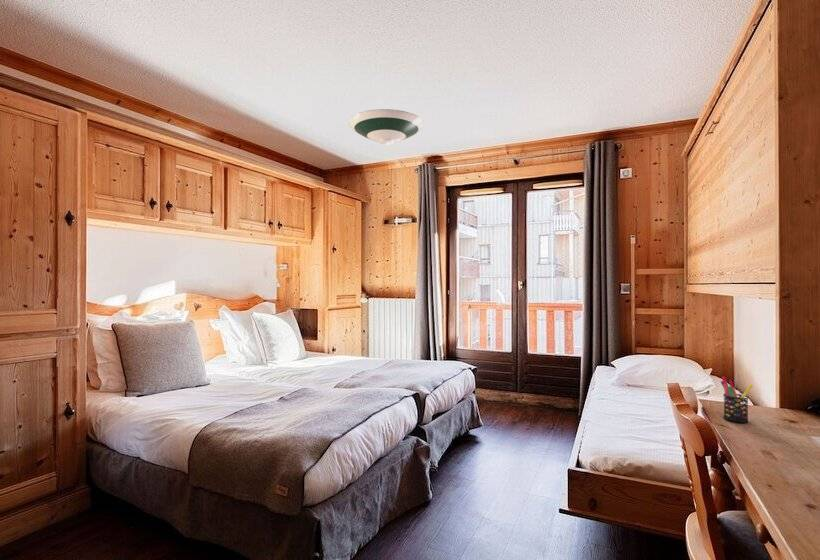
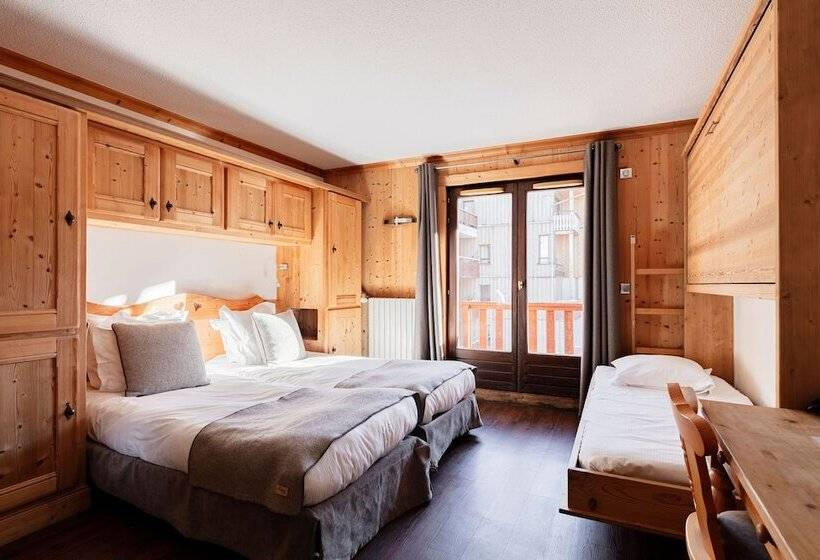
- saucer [348,108,425,145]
- pen holder [720,375,754,424]
